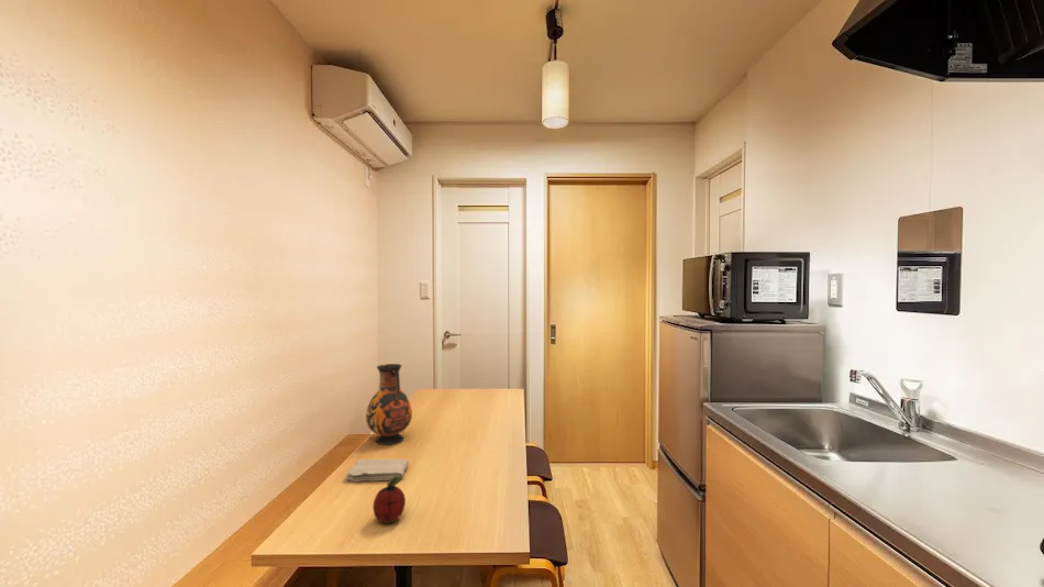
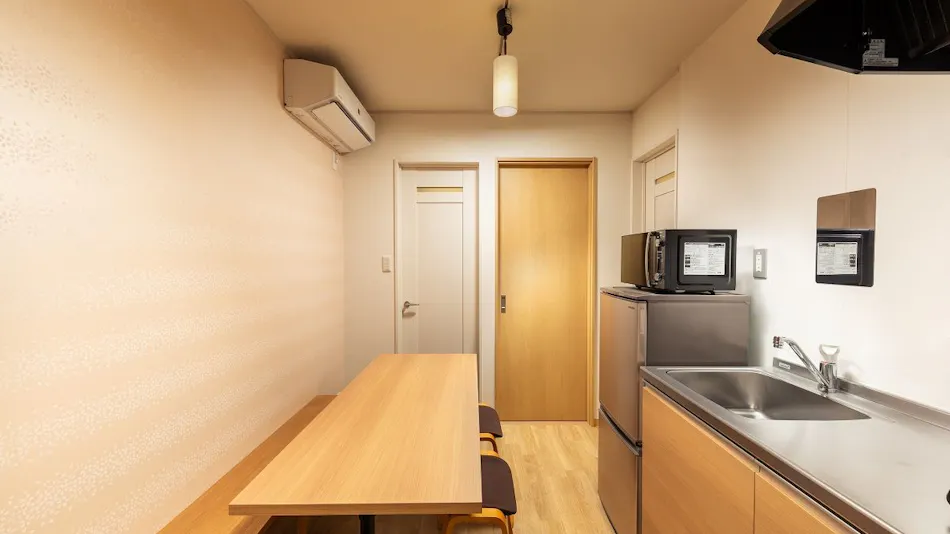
- fruit [371,476,407,524]
- washcloth [345,457,410,483]
- vase [365,363,413,446]
